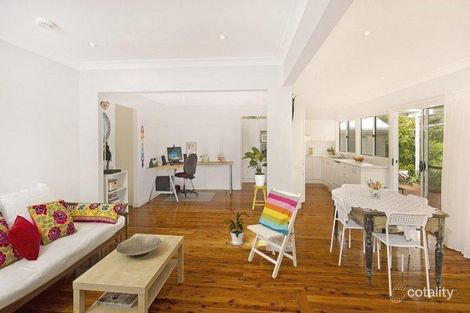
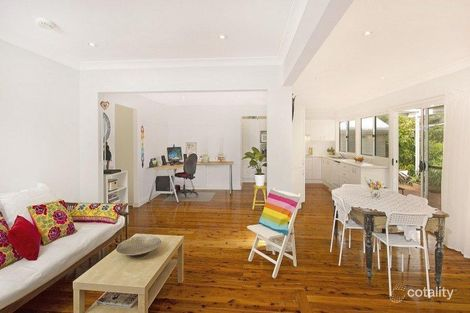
- house plant [220,207,249,246]
